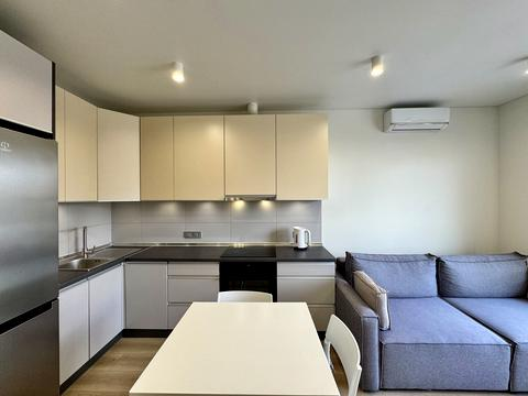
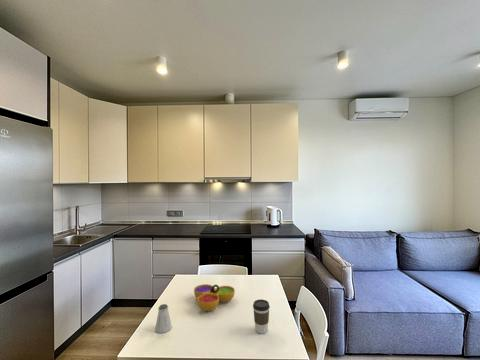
+ saltshaker [154,303,173,334]
+ coffee cup [252,299,271,334]
+ decorative bowl [193,283,236,312]
